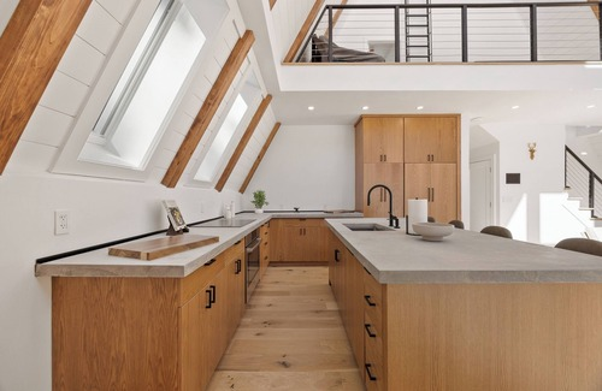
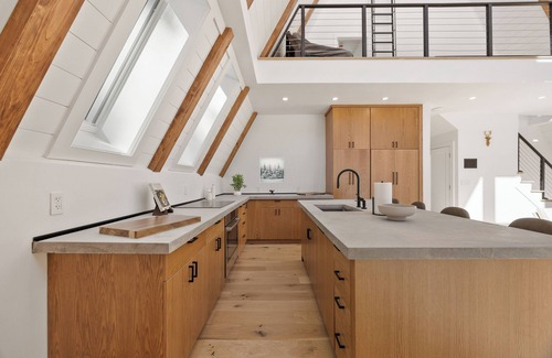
+ wall art [258,156,286,184]
